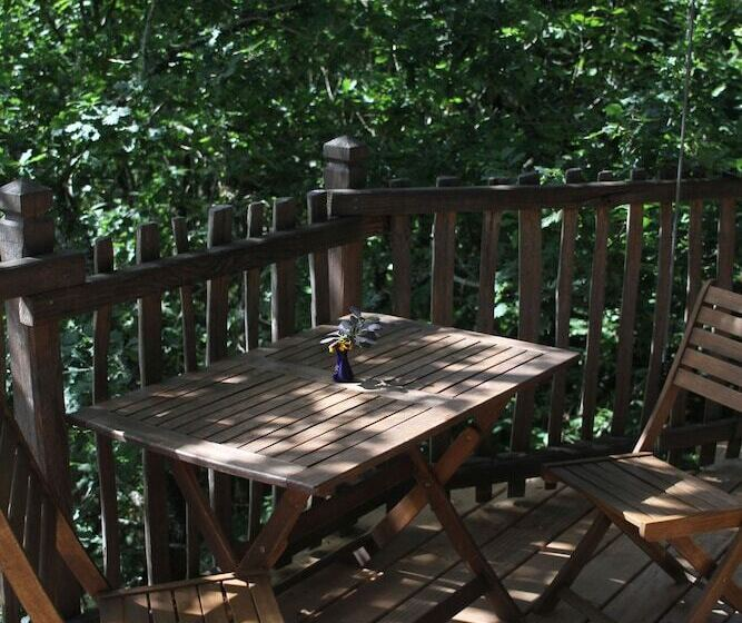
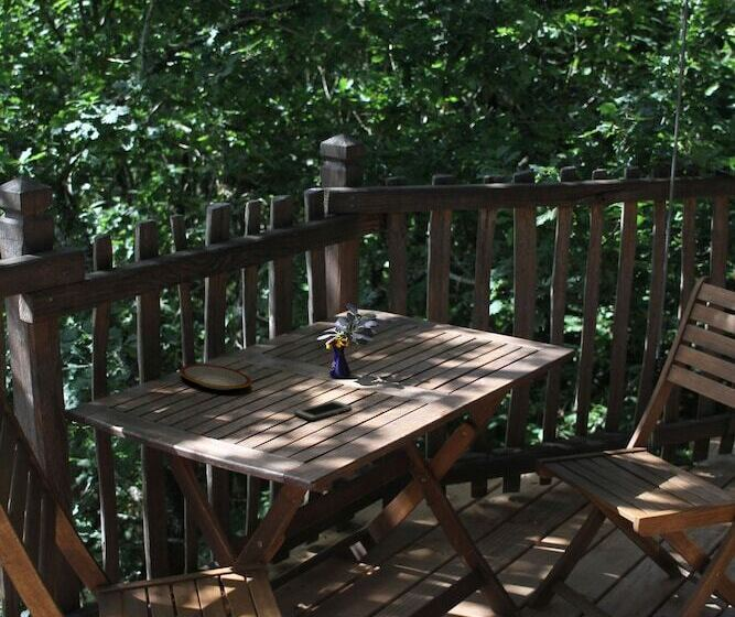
+ plate [180,364,252,391]
+ cell phone [293,400,353,422]
